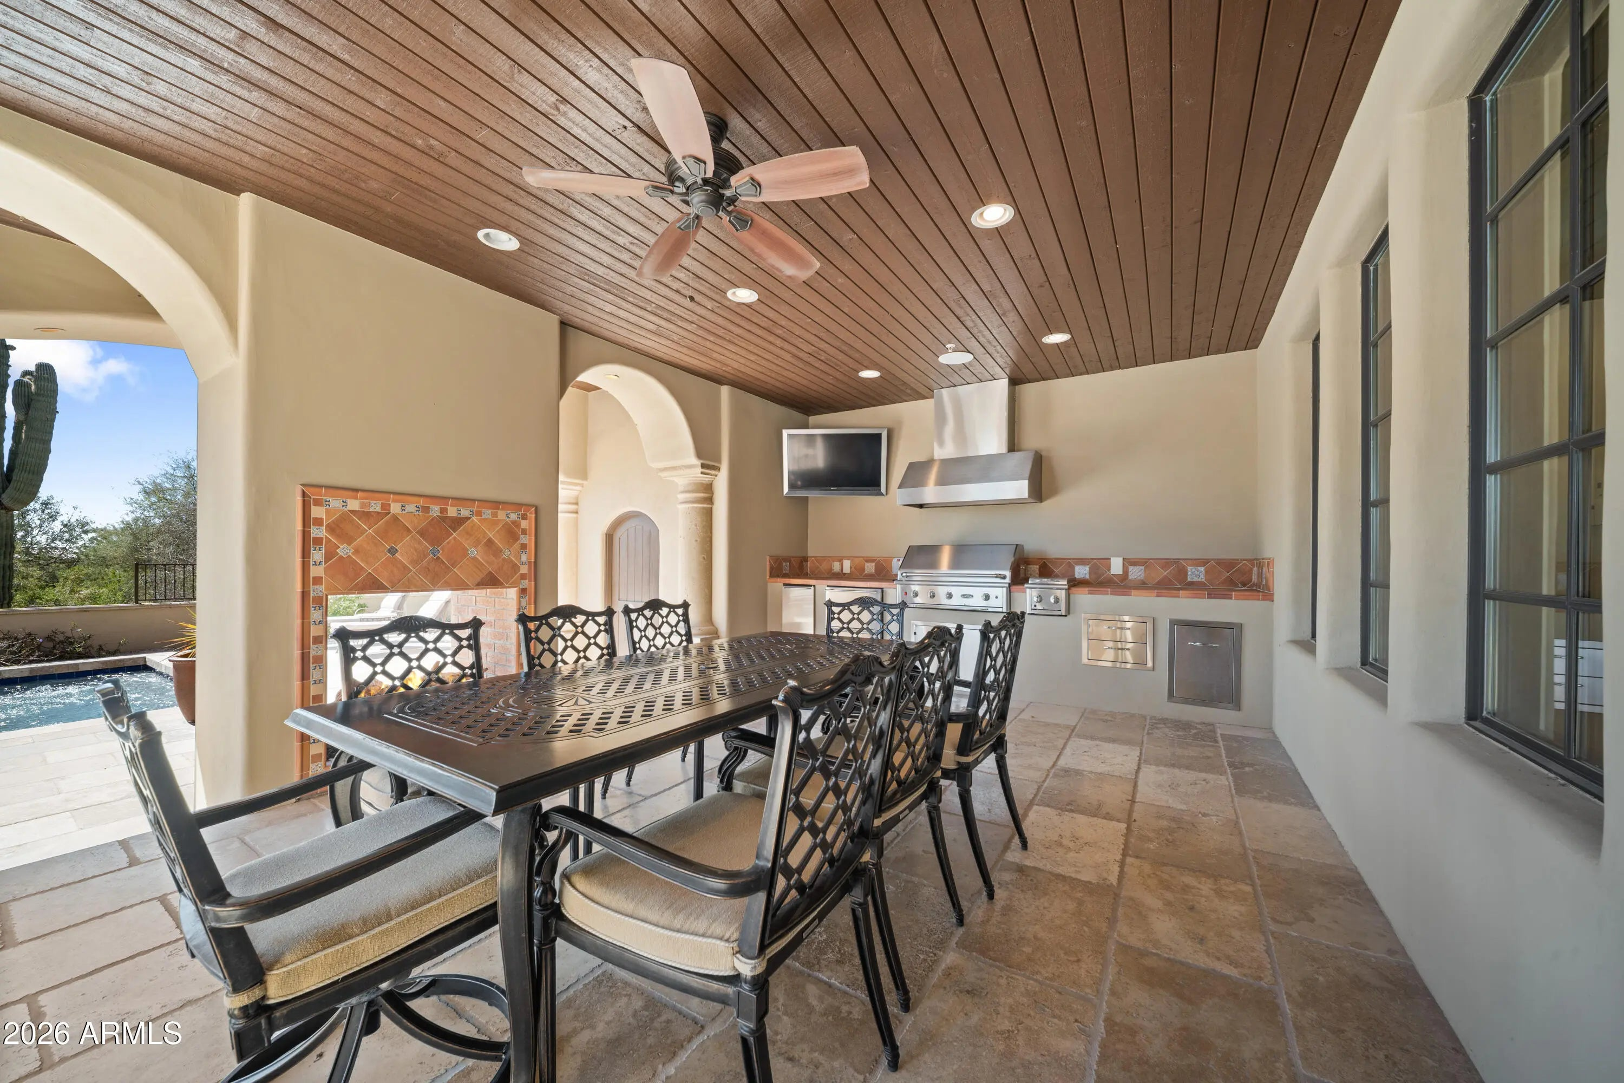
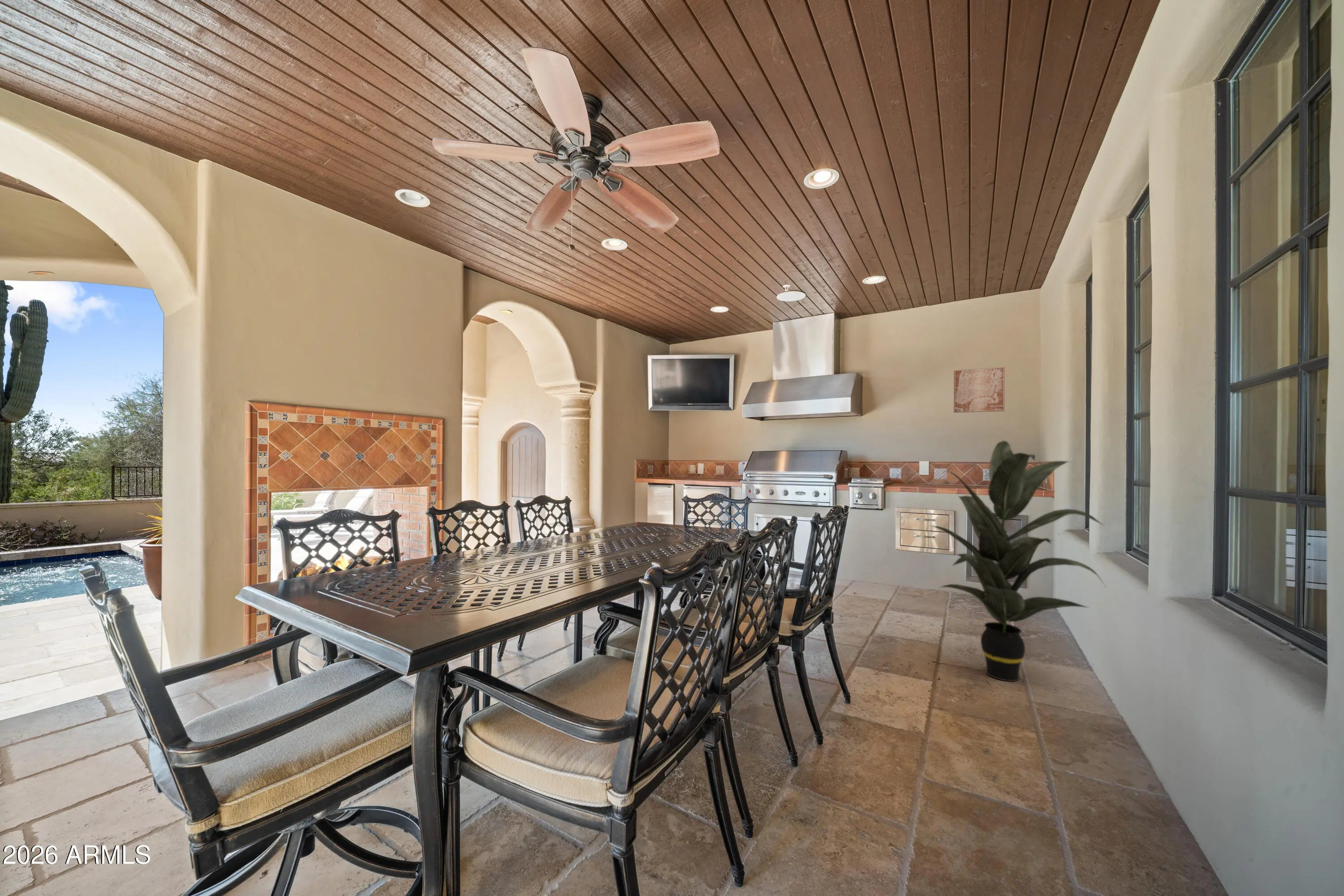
+ wall art [953,366,1005,413]
+ indoor plant [929,440,1107,682]
